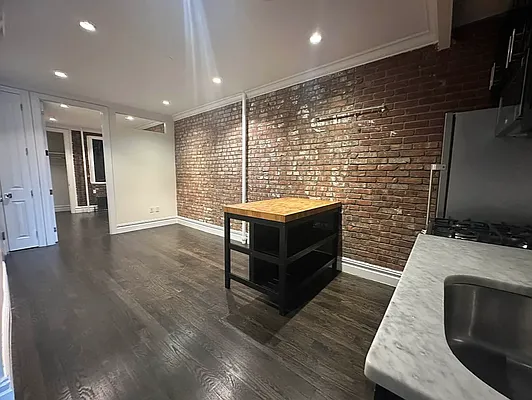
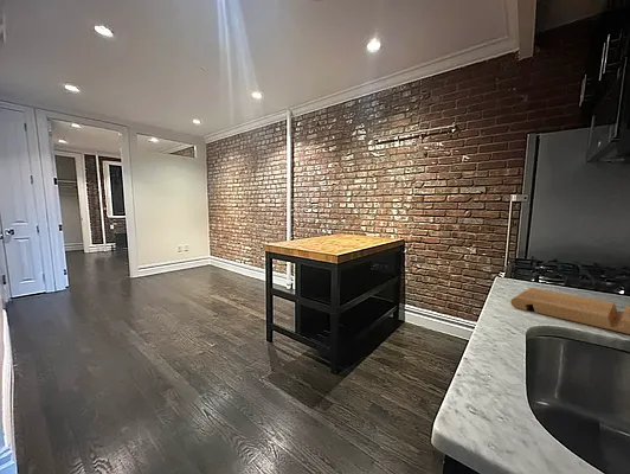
+ cutting board [509,287,630,335]
